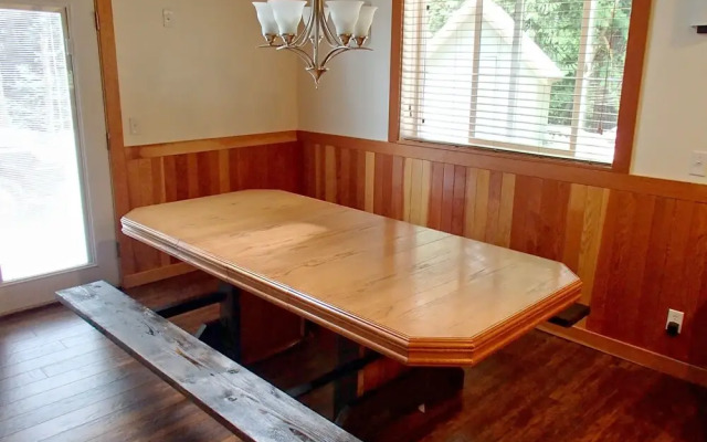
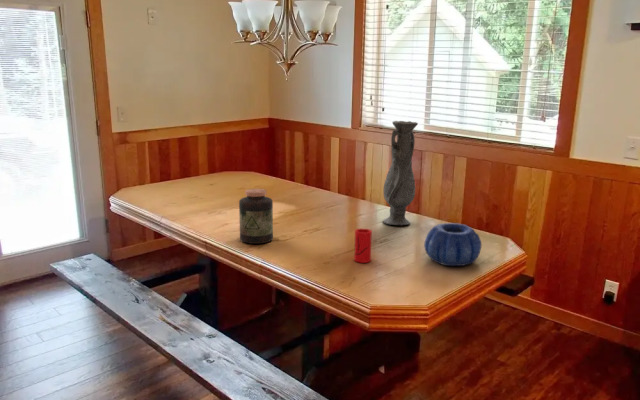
+ decorative bowl [423,222,482,267]
+ jar [238,188,274,245]
+ vase [382,120,419,226]
+ cup [353,228,373,264]
